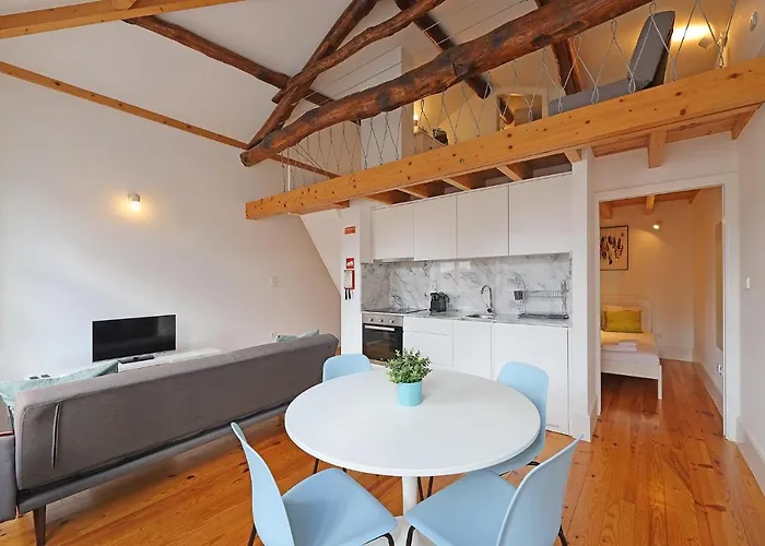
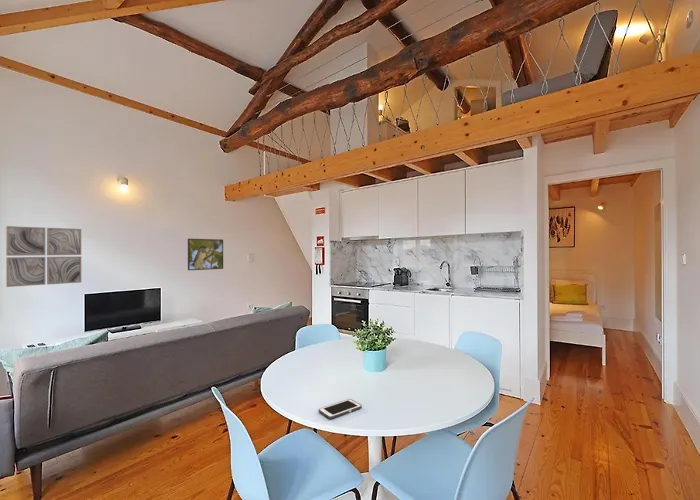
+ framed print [187,238,224,271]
+ cell phone [318,398,363,420]
+ wall art [5,225,82,288]
